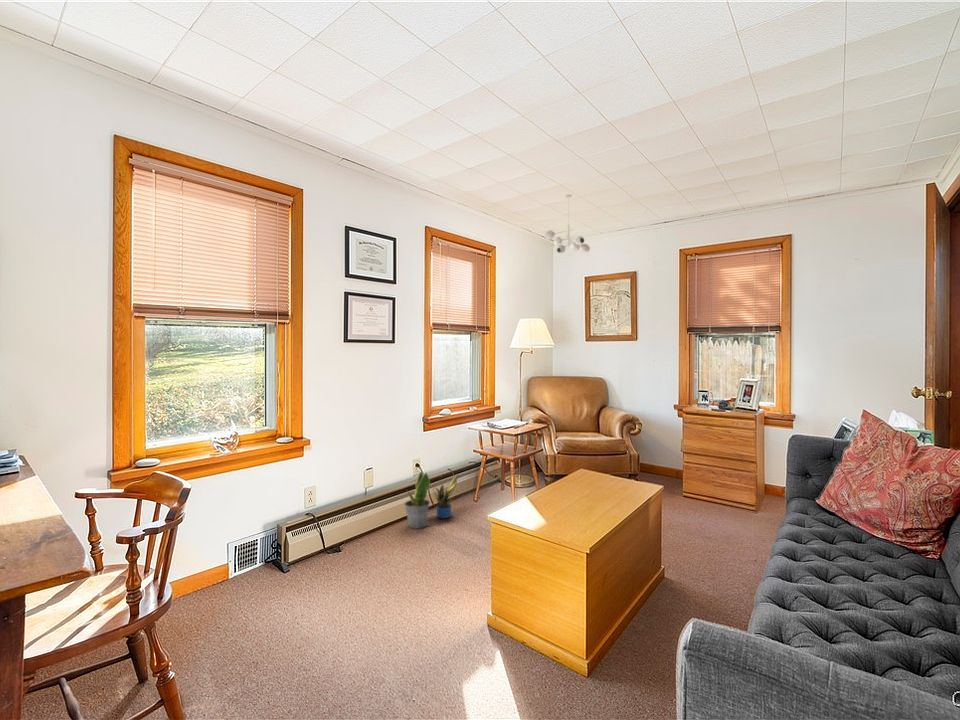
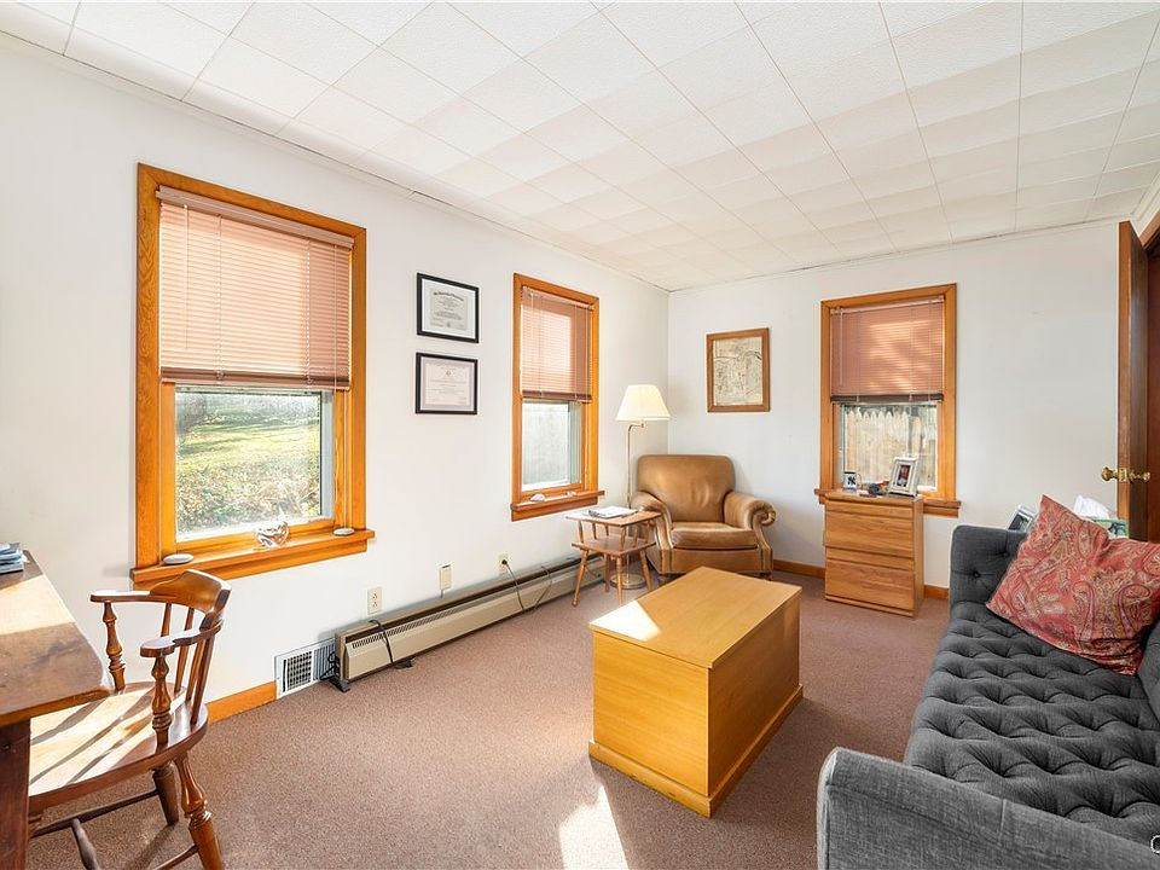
- ceiling light fixture [544,194,591,254]
- potted plant [404,469,431,530]
- potted plant [432,473,459,519]
